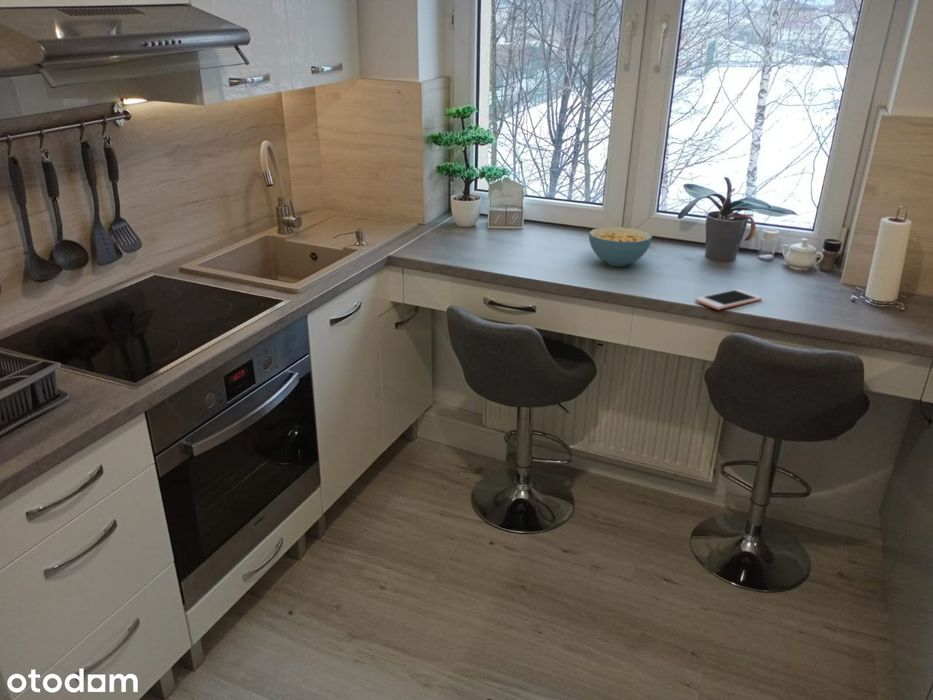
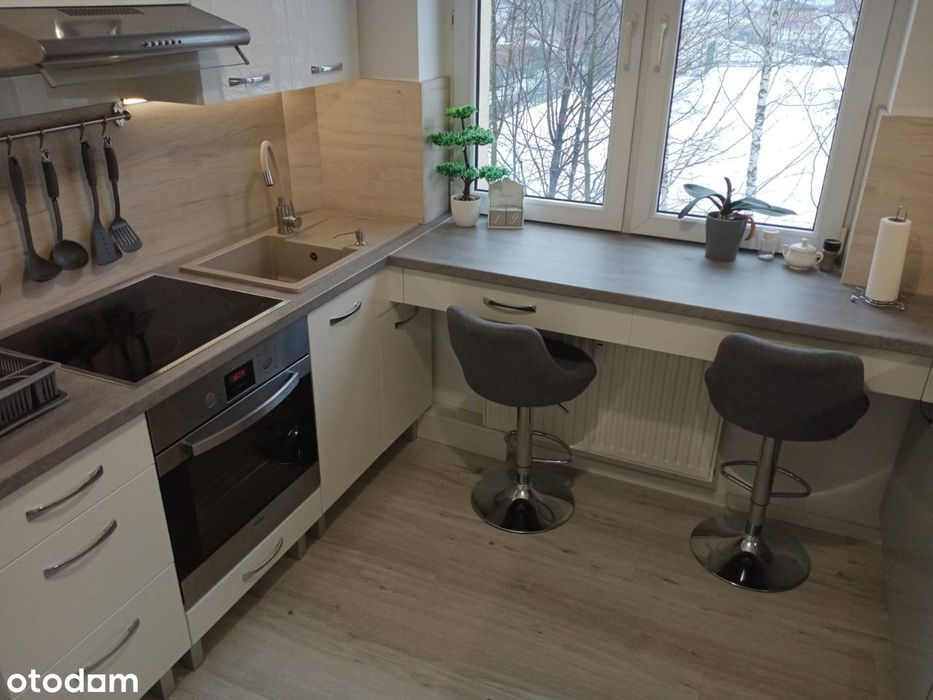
- cereal bowl [588,226,653,267]
- cell phone [694,288,763,311]
